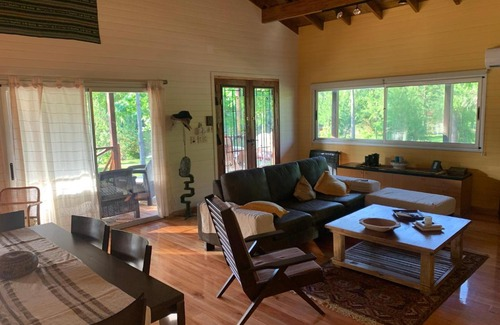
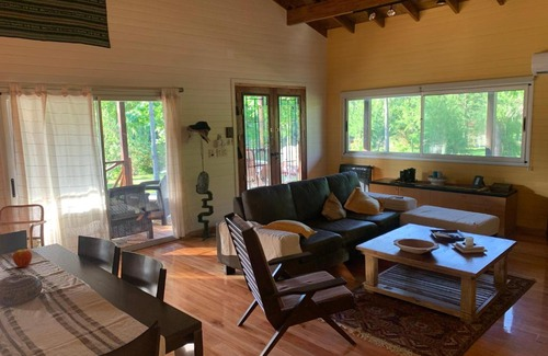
+ fruit [12,248,33,268]
